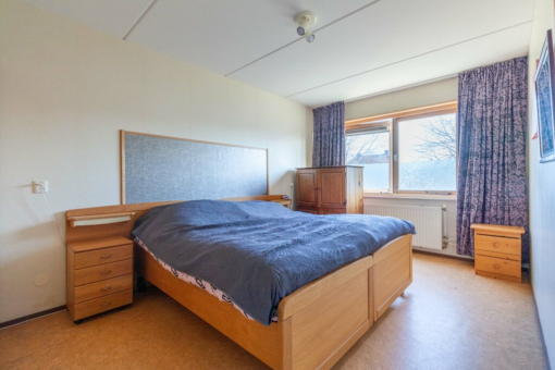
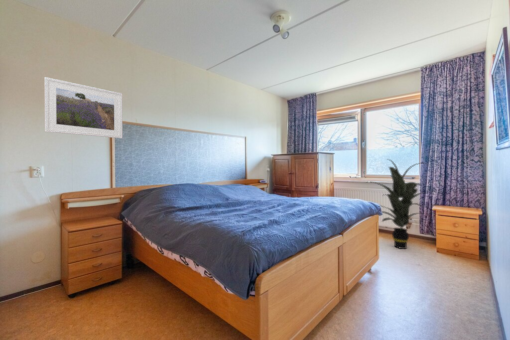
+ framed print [43,76,123,139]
+ indoor plant [364,158,429,250]
